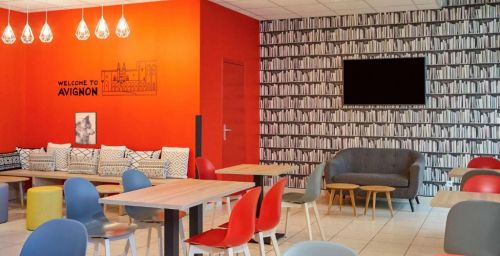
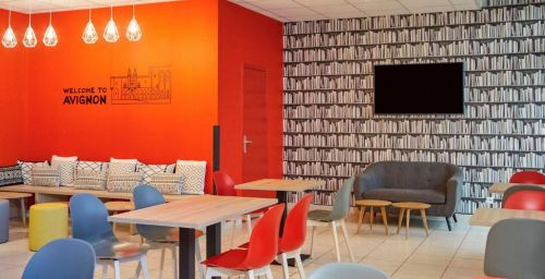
- wall art [74,111,98,146]
